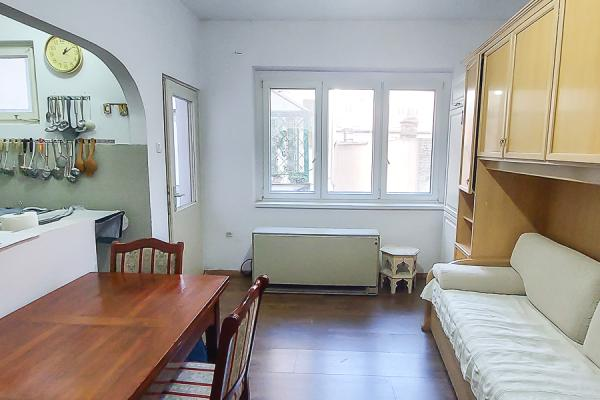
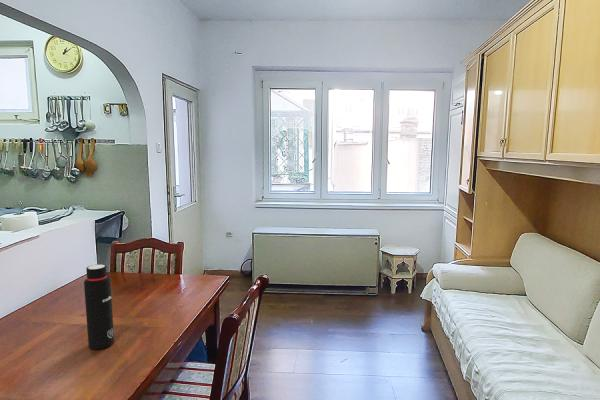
+ water bottle [83,263,115,351]
